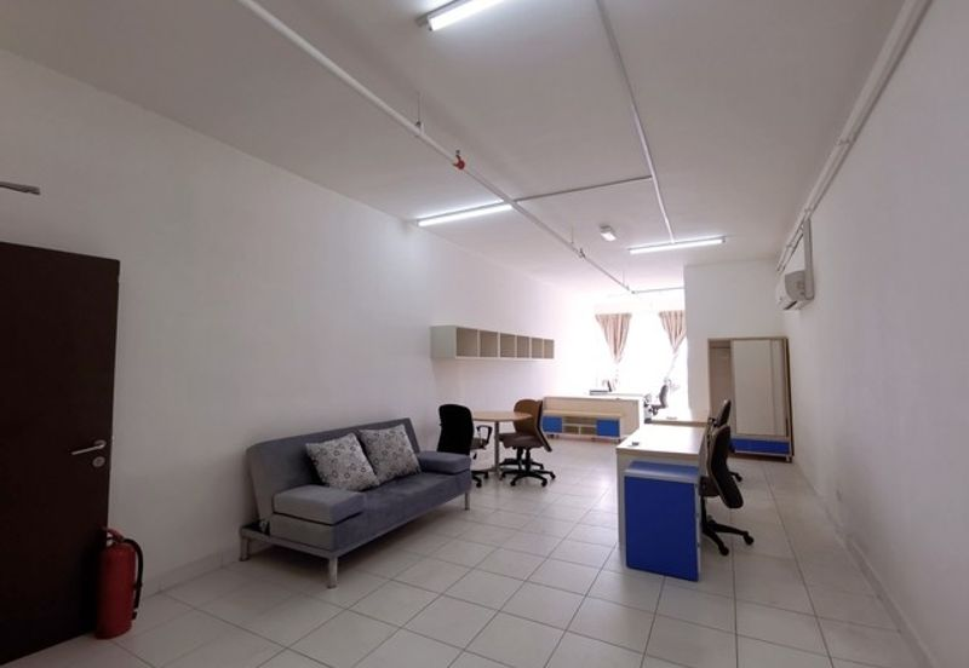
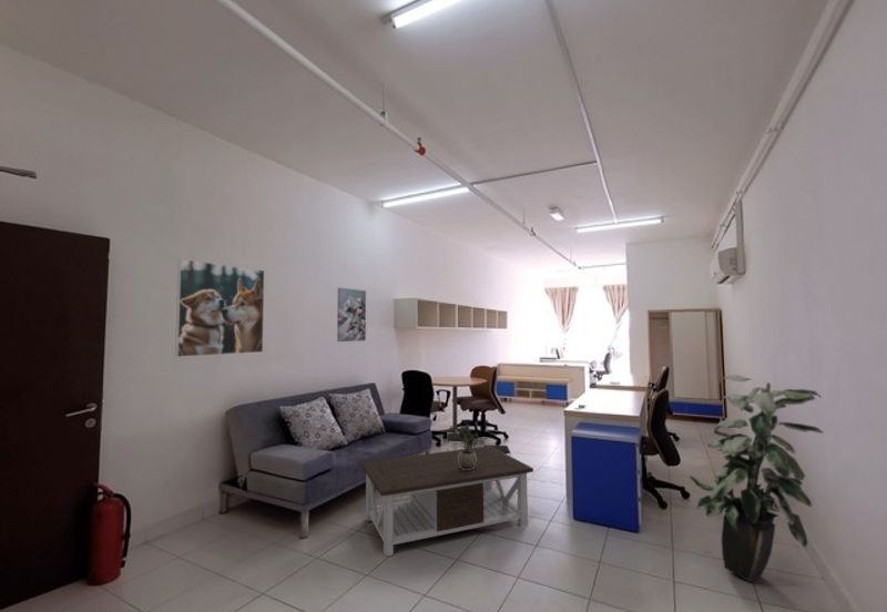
+ coffee table [359,445,534,558]
+ side table [447,432,511,455]
+ potted plant [456,422,489,470]
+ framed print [174,257,265,358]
+ indoor plant [689,374,825,583]
+ wall art [336,287,367,343]
